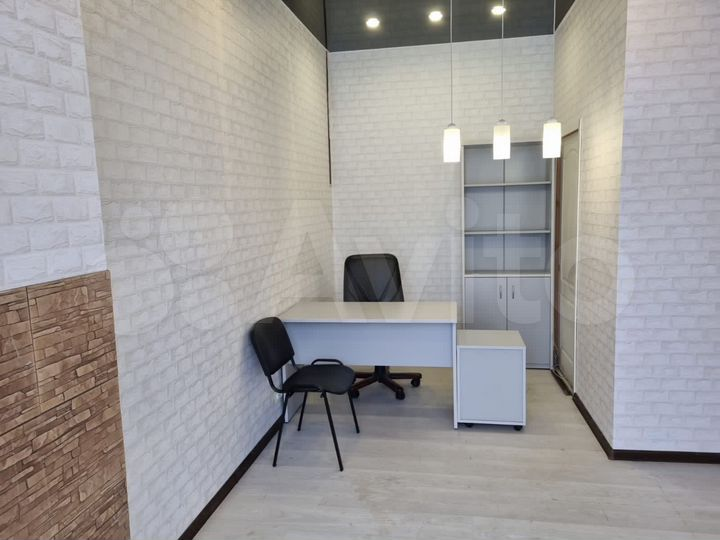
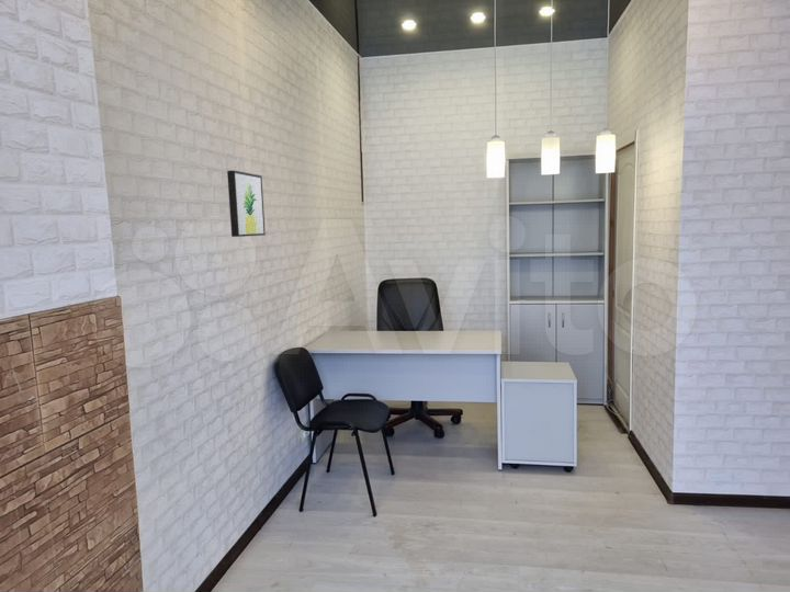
+ wall art [226,170,267,238]
